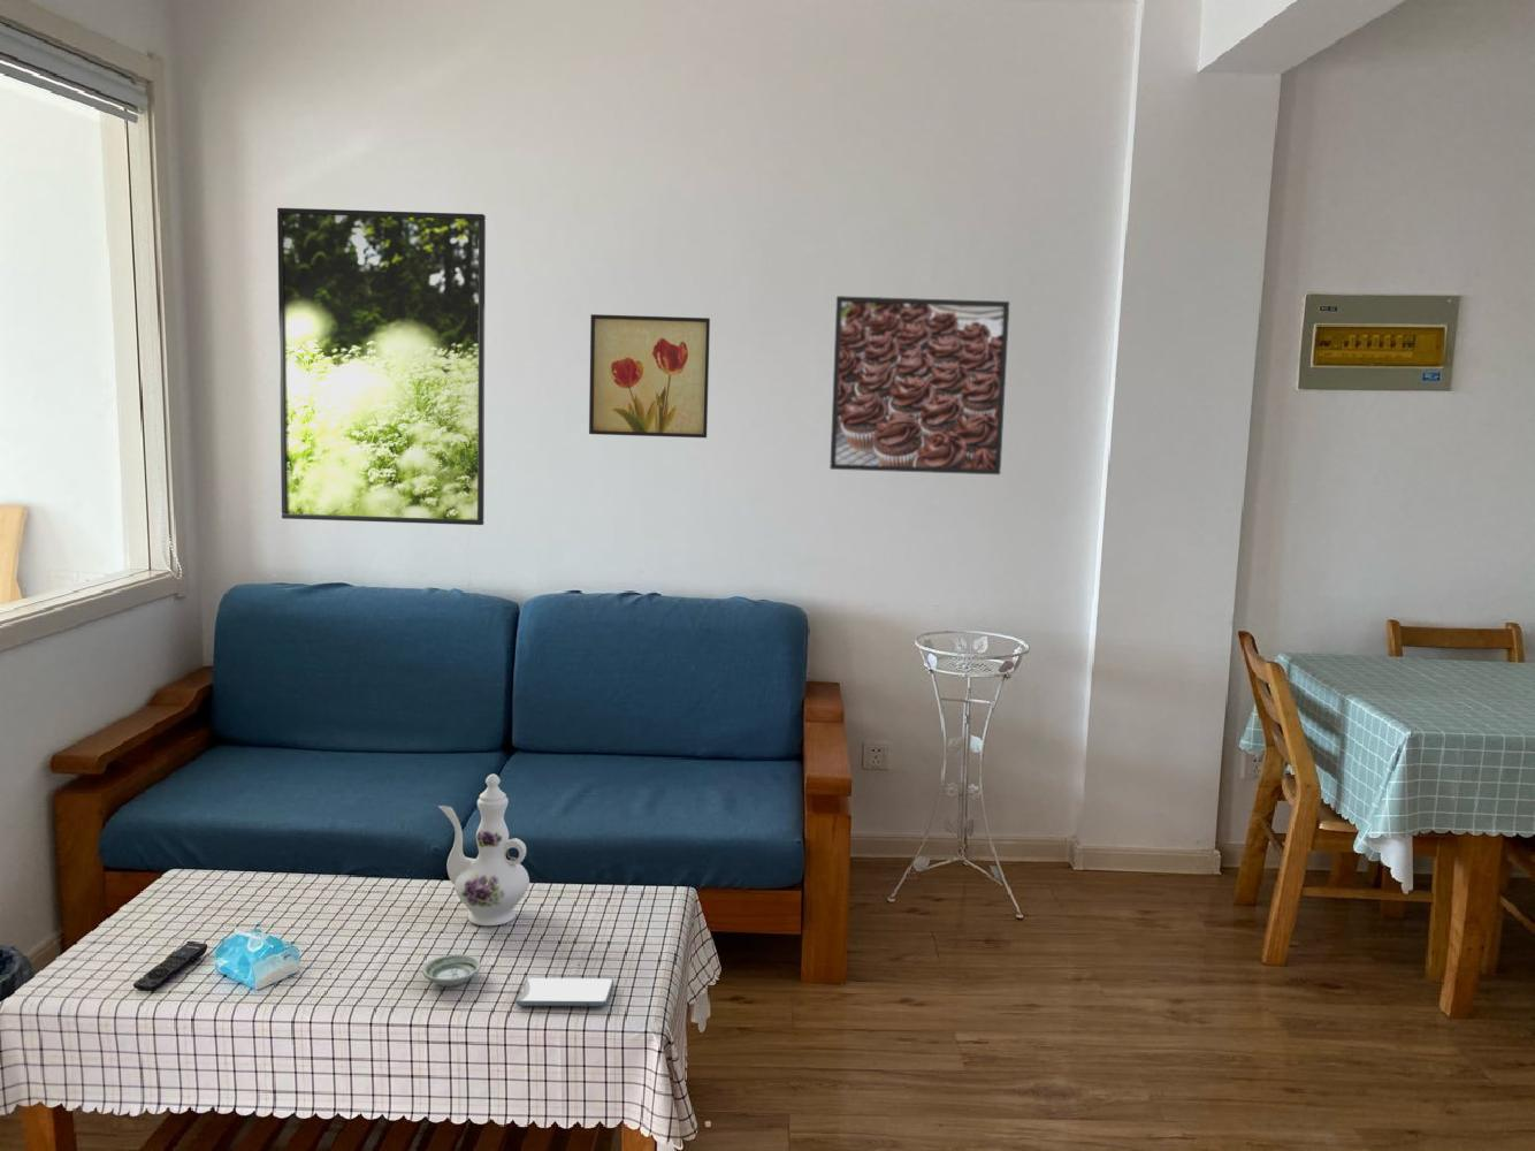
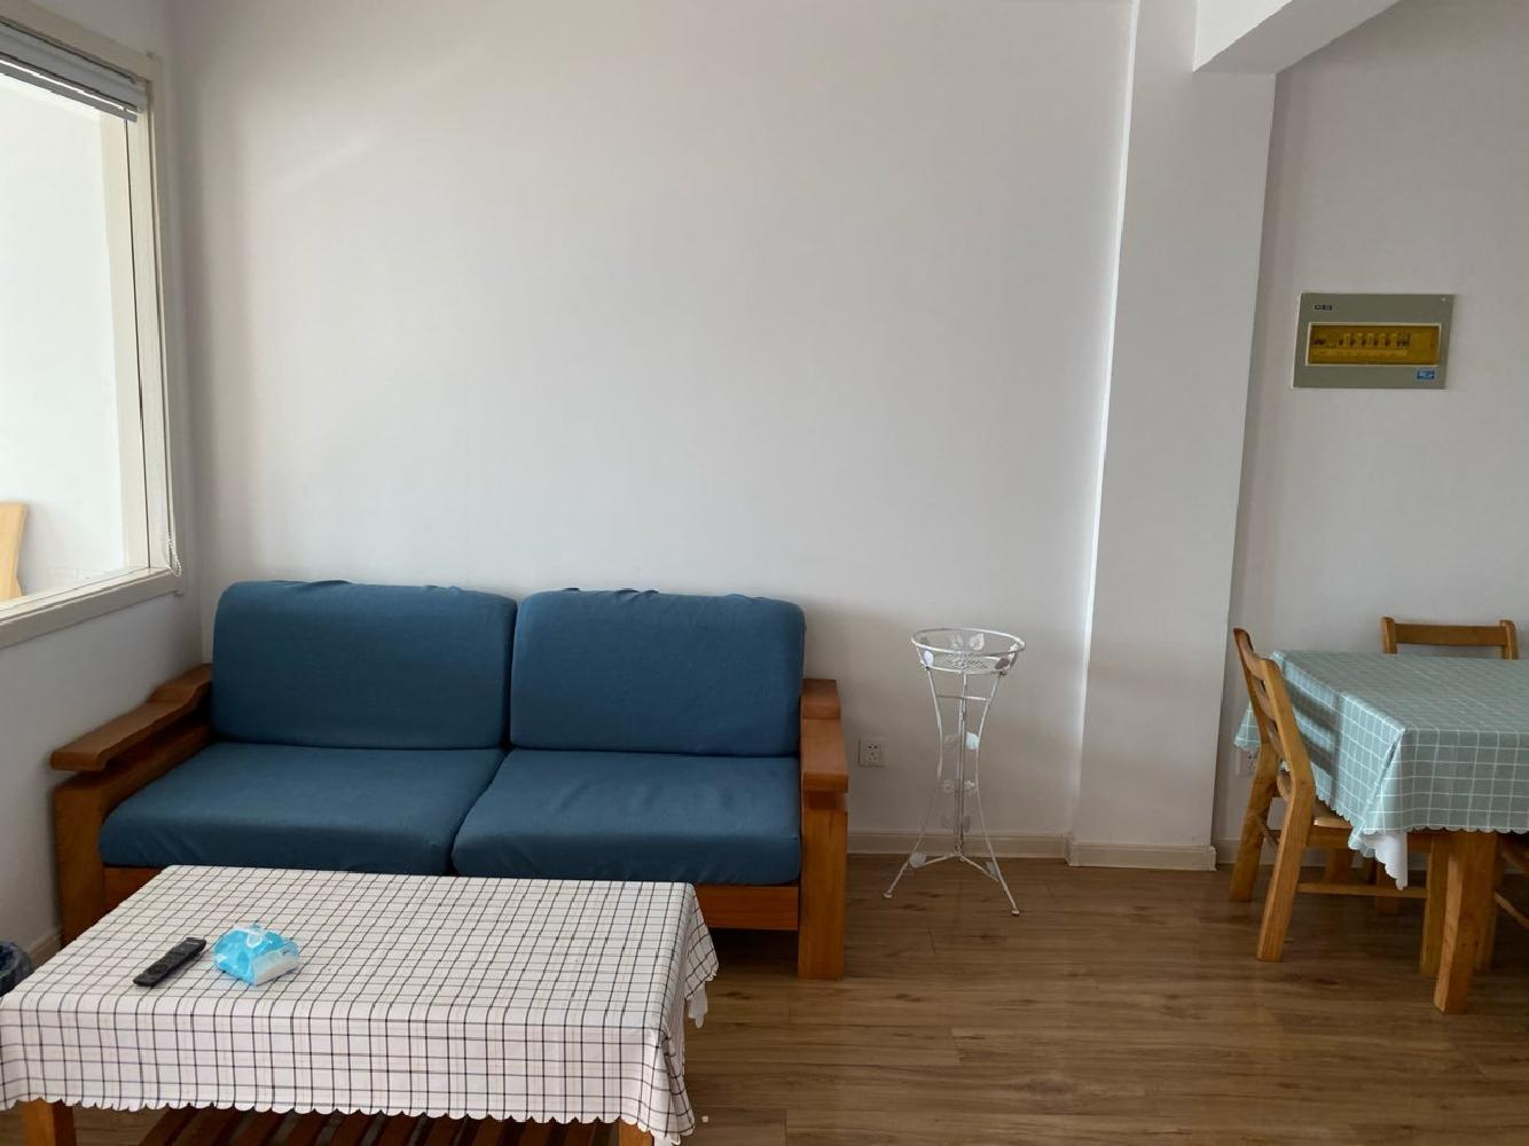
- smartphone [515,977,614,1007]
- chinaware [438,774,531,926]
- wall art [587,313,711,439]
- saucer [421,953,482,988]
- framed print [276,207,487,526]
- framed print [828,295,1010,475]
